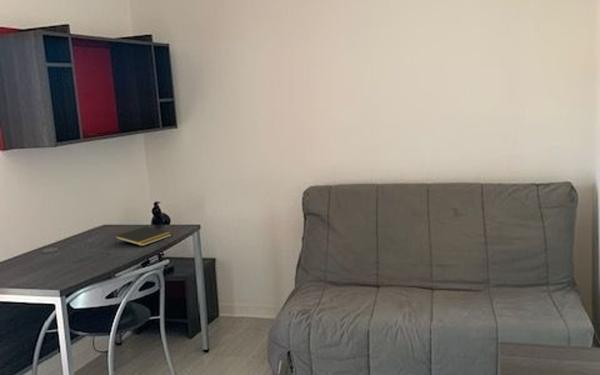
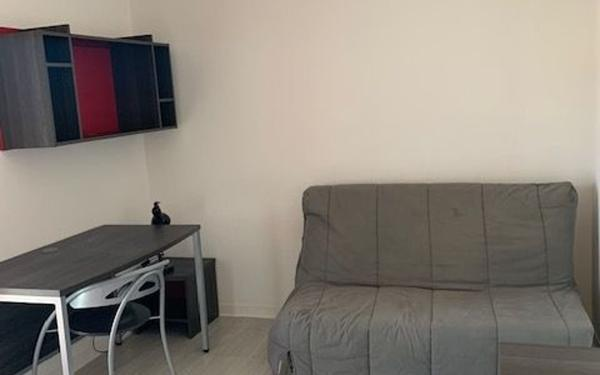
- notepad [114,225,173,247]
